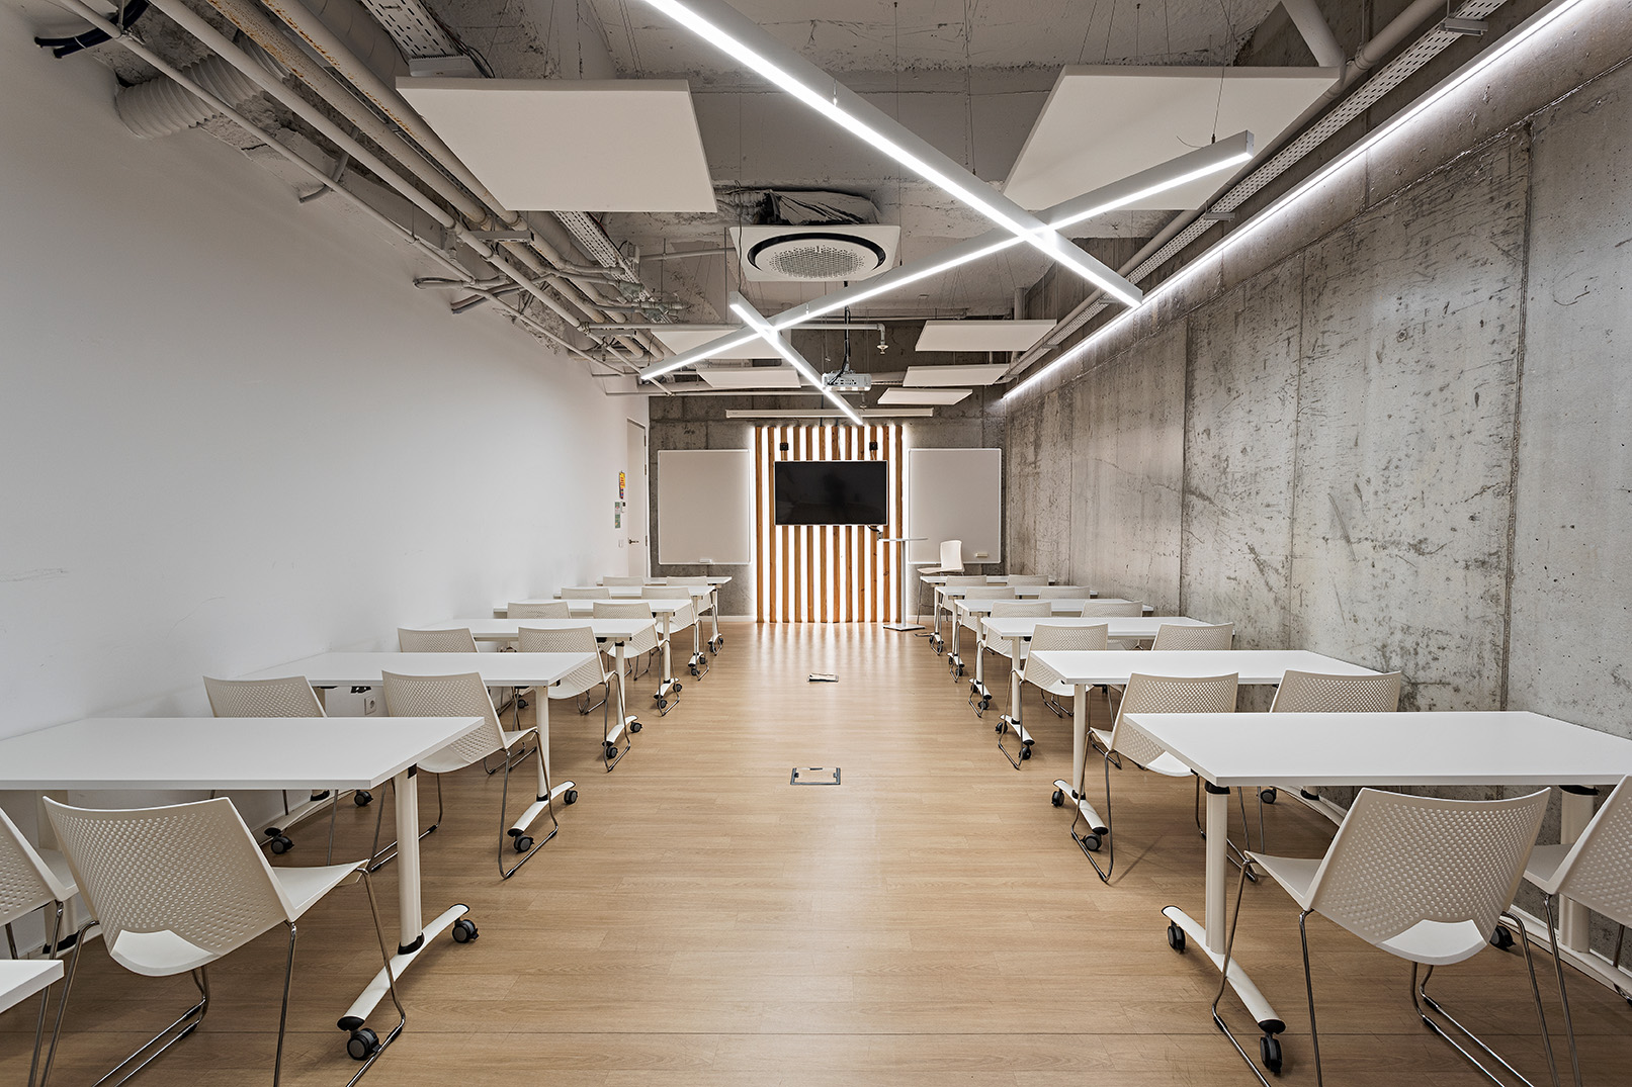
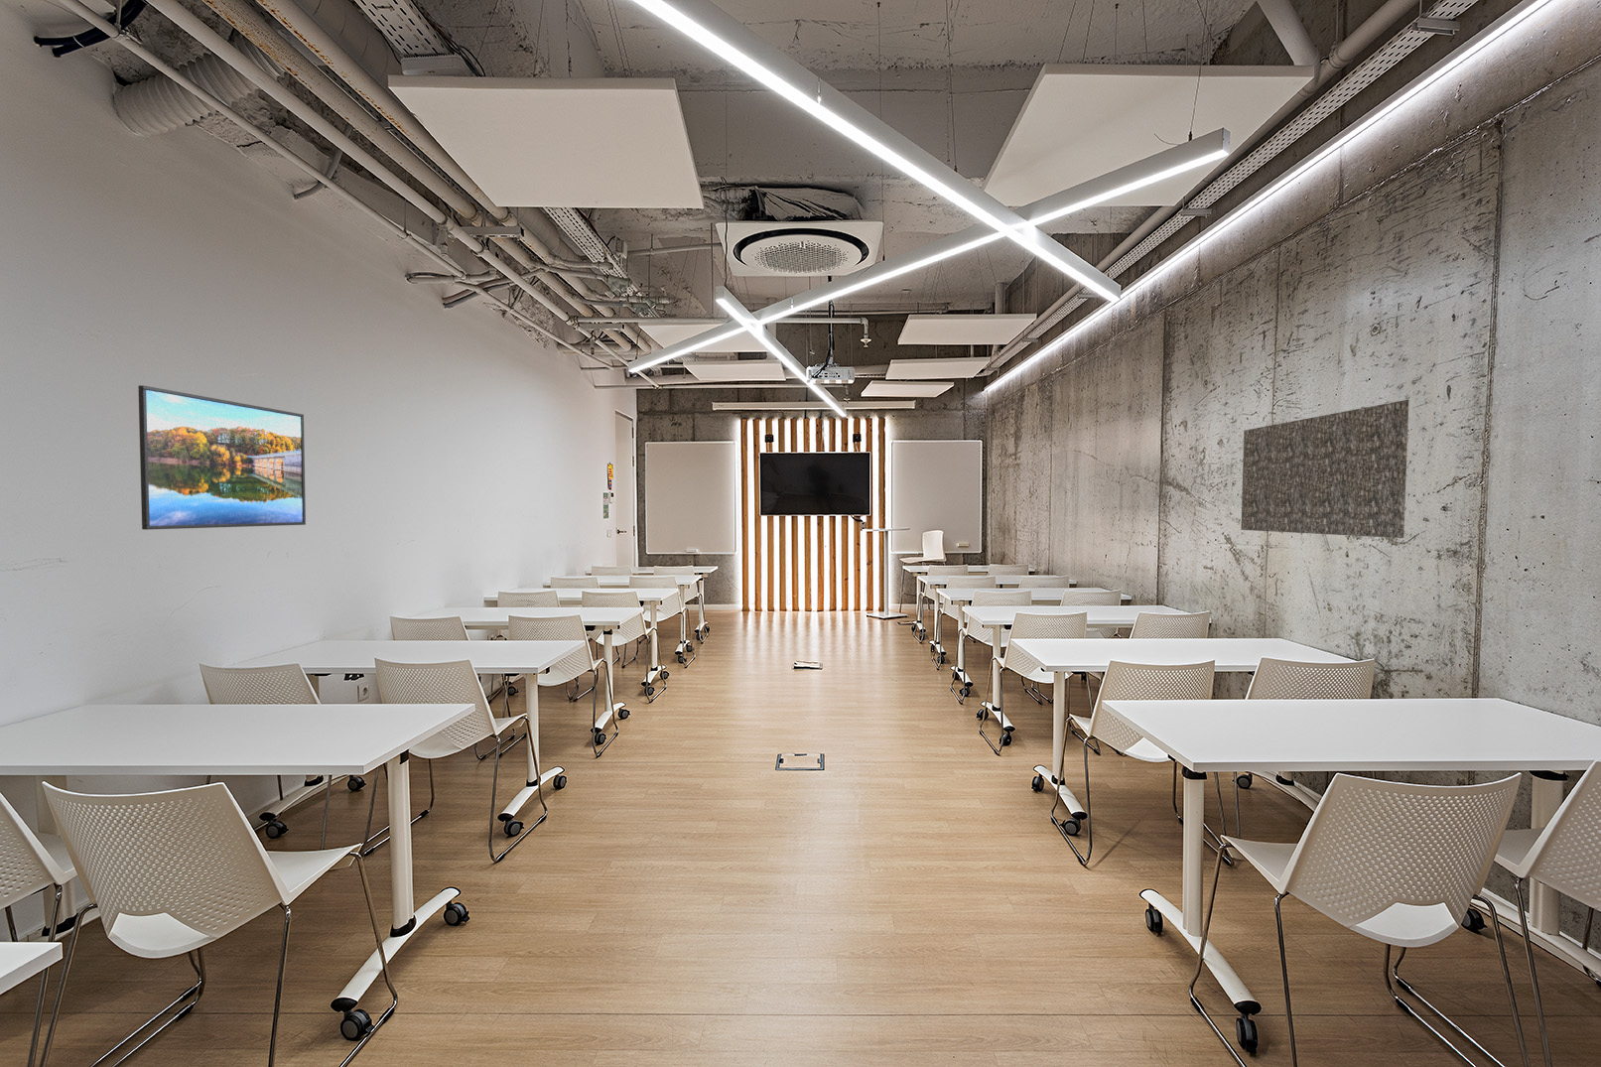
+ acoustic panel [1239,399,1409,539]
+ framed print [137,385,307,531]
